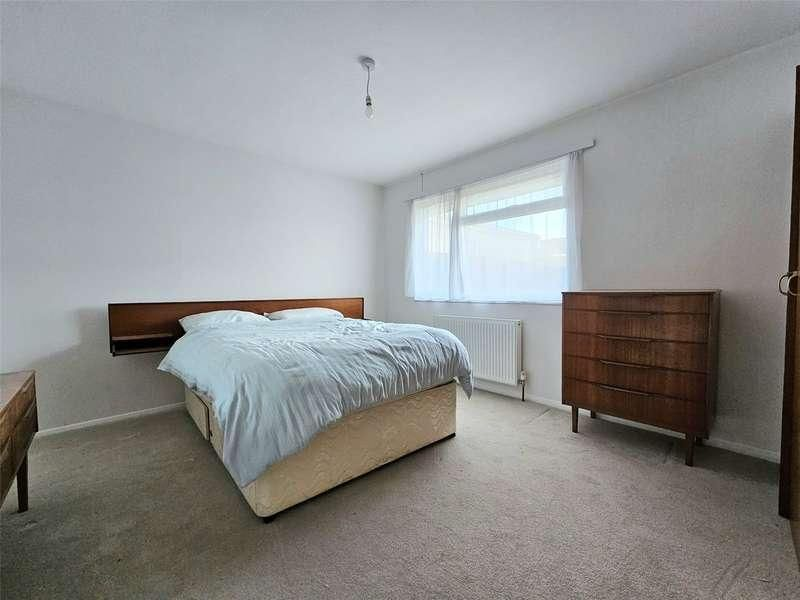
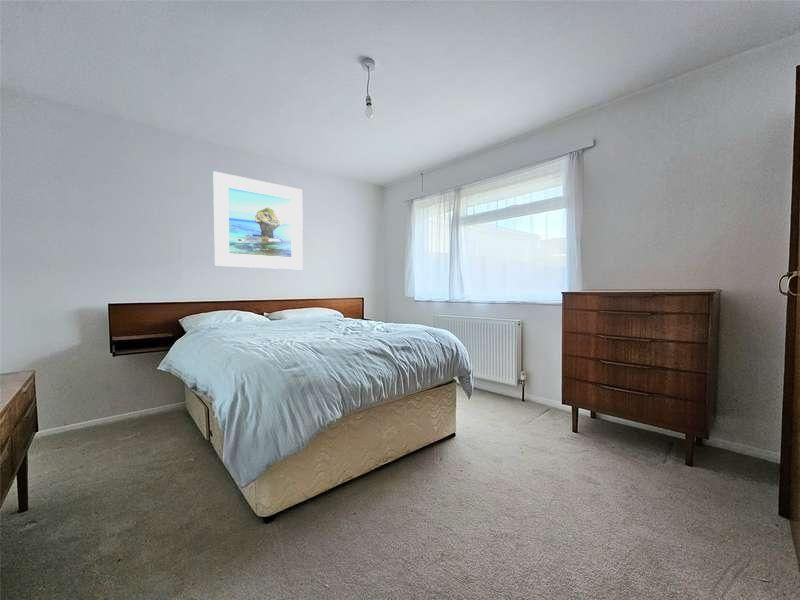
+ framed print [212,170,304,271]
